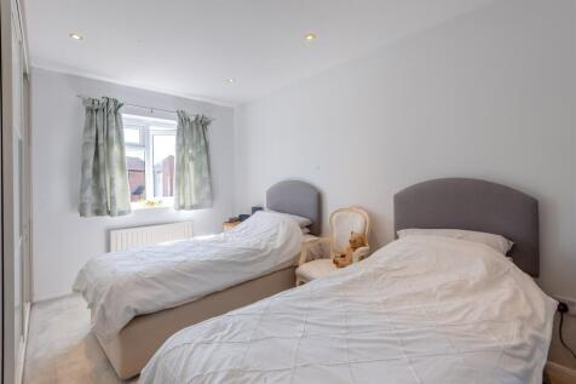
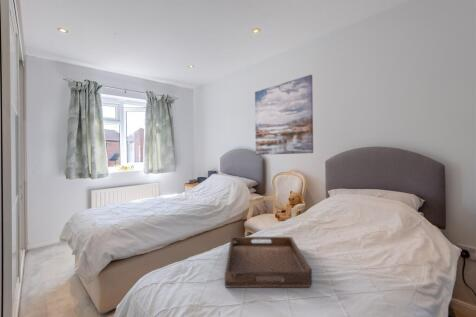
+ wall art [254,74,314,156]
+ serving tray [224,236,313,289]
